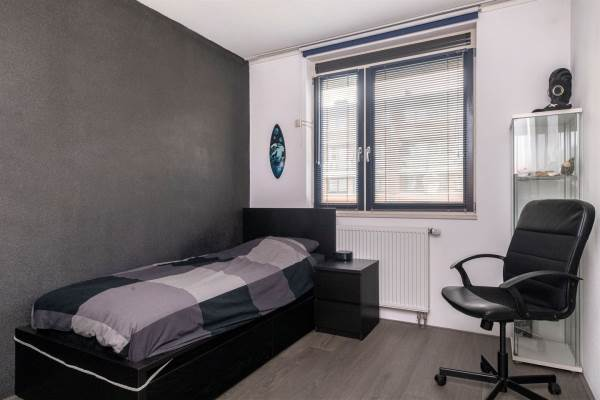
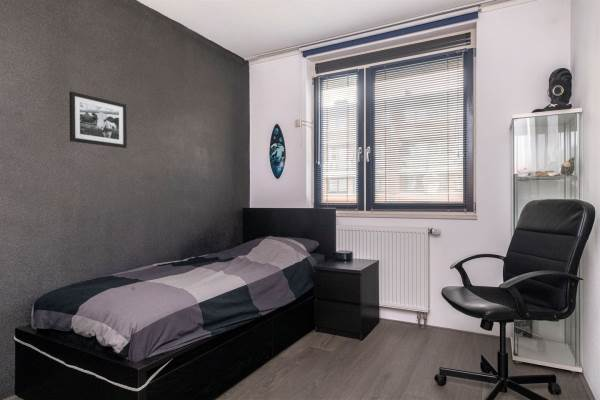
+ picture frame [68,91,128,149]
